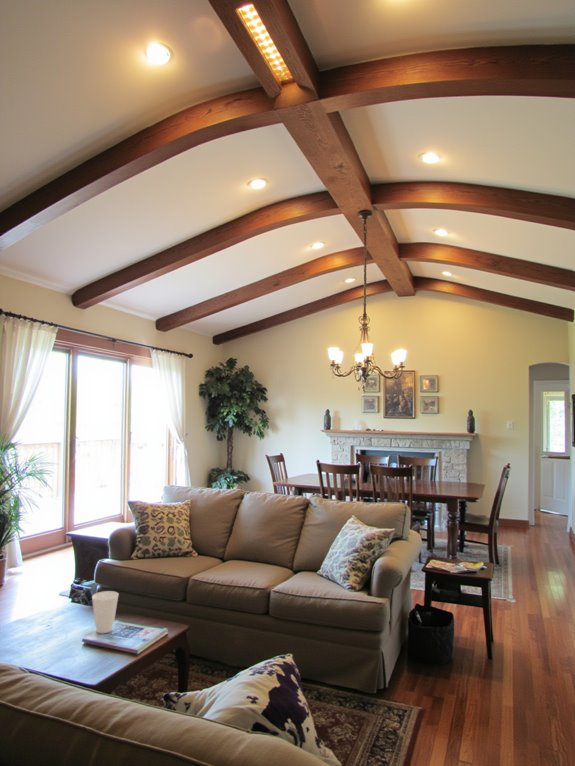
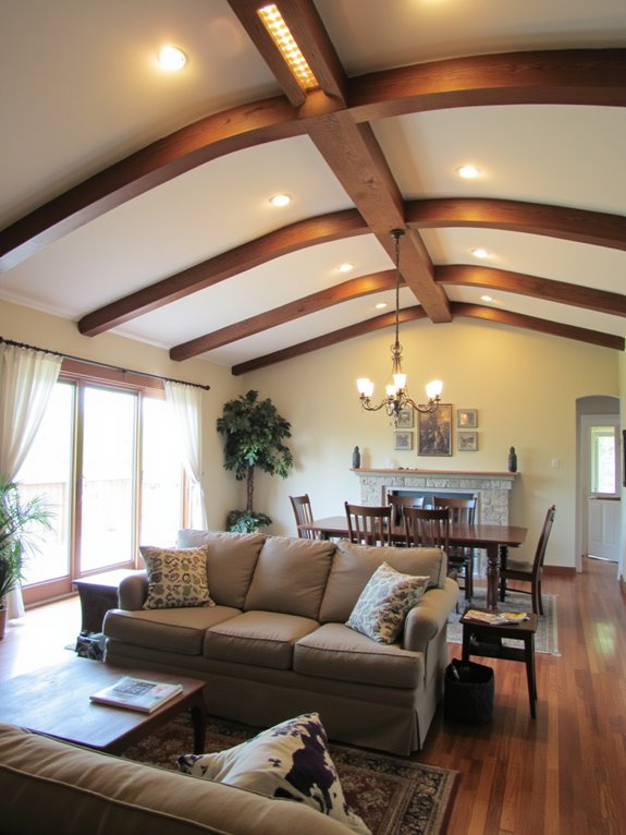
- cup [91,590,120,634]
